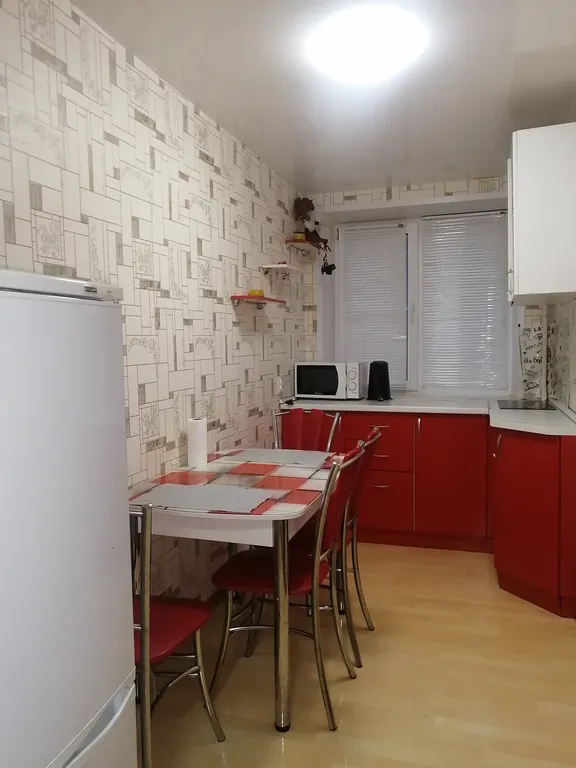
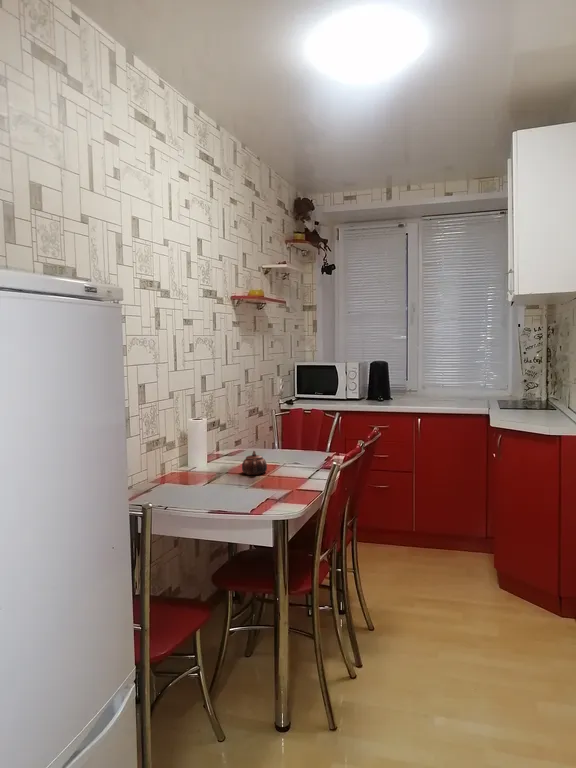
+ teapot [241,450,268,476]
